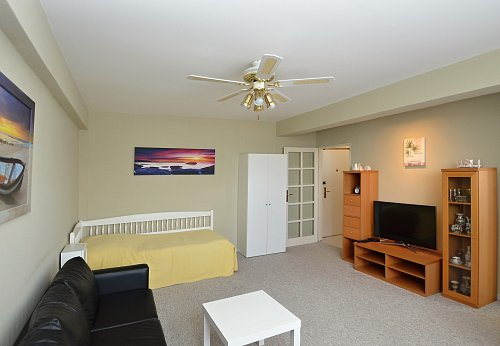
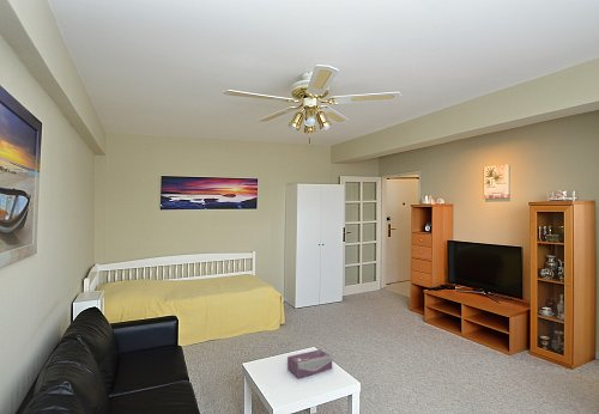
+ tissue box [286,348,333,379]
